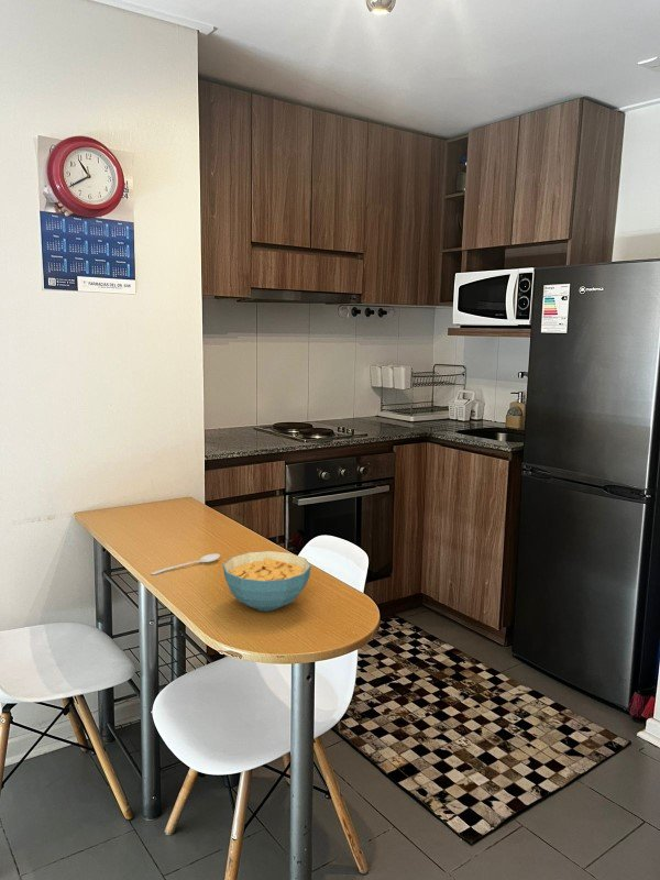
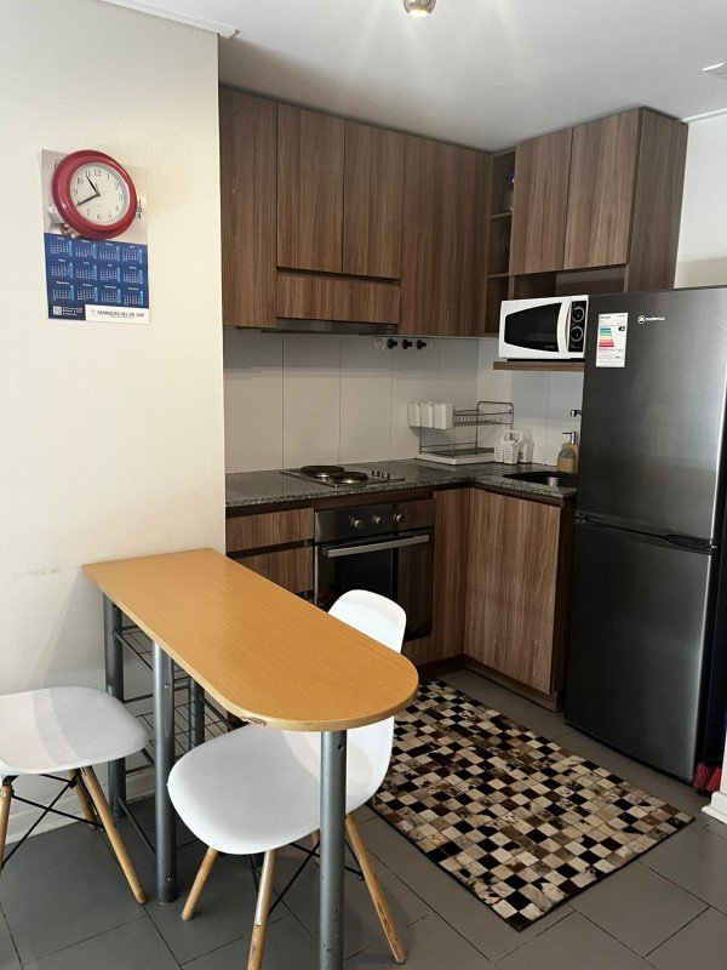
- cereal bowl [222,550,312,612]
- stirrer [150,552,221,575]
